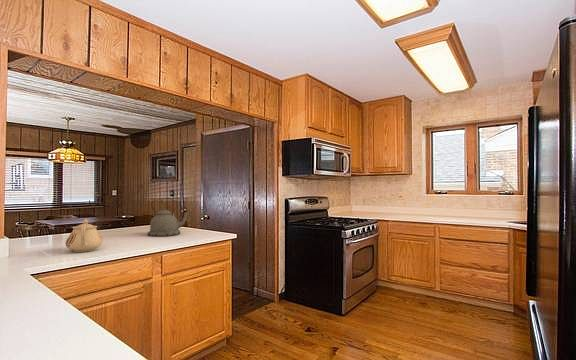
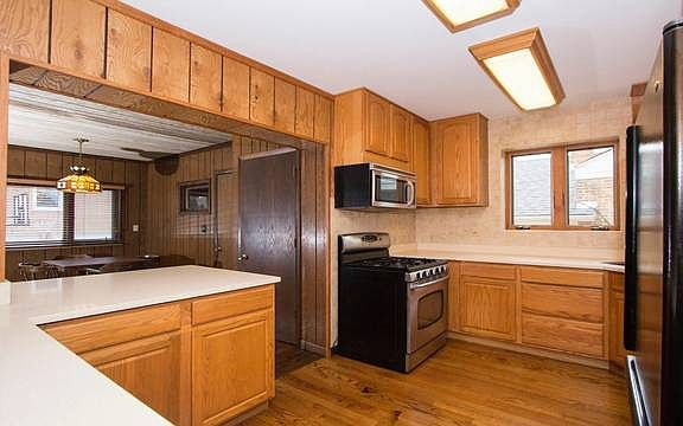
- kettle [147,199,191,238]
- teapot [65,218,103,253]
